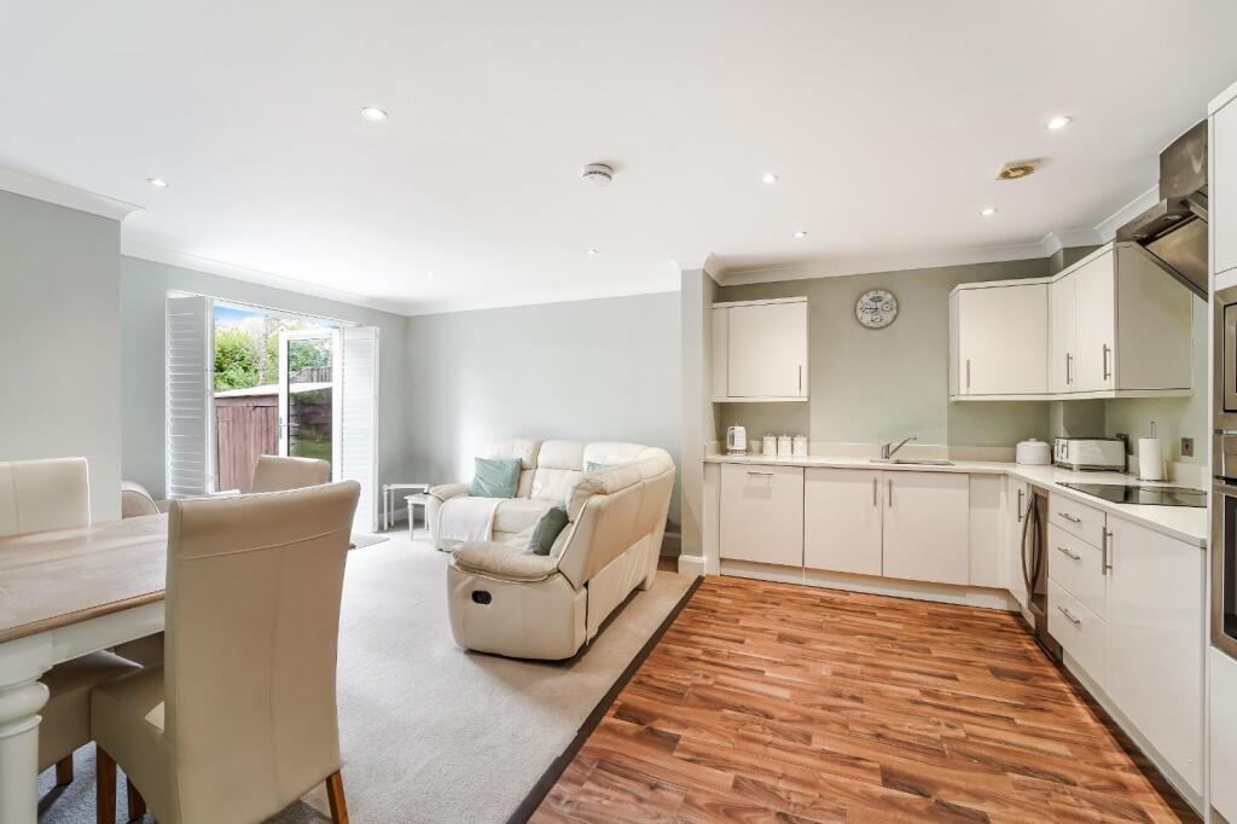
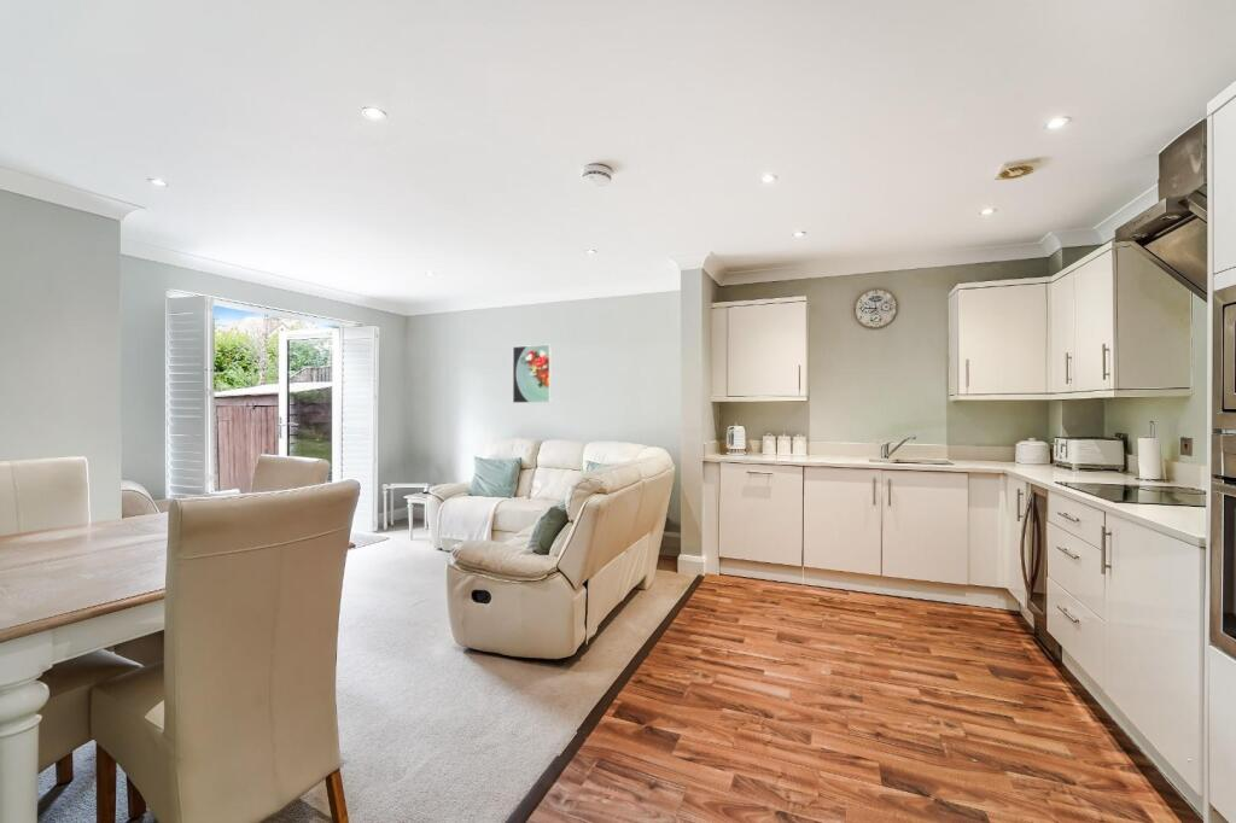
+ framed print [512,344,553,404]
